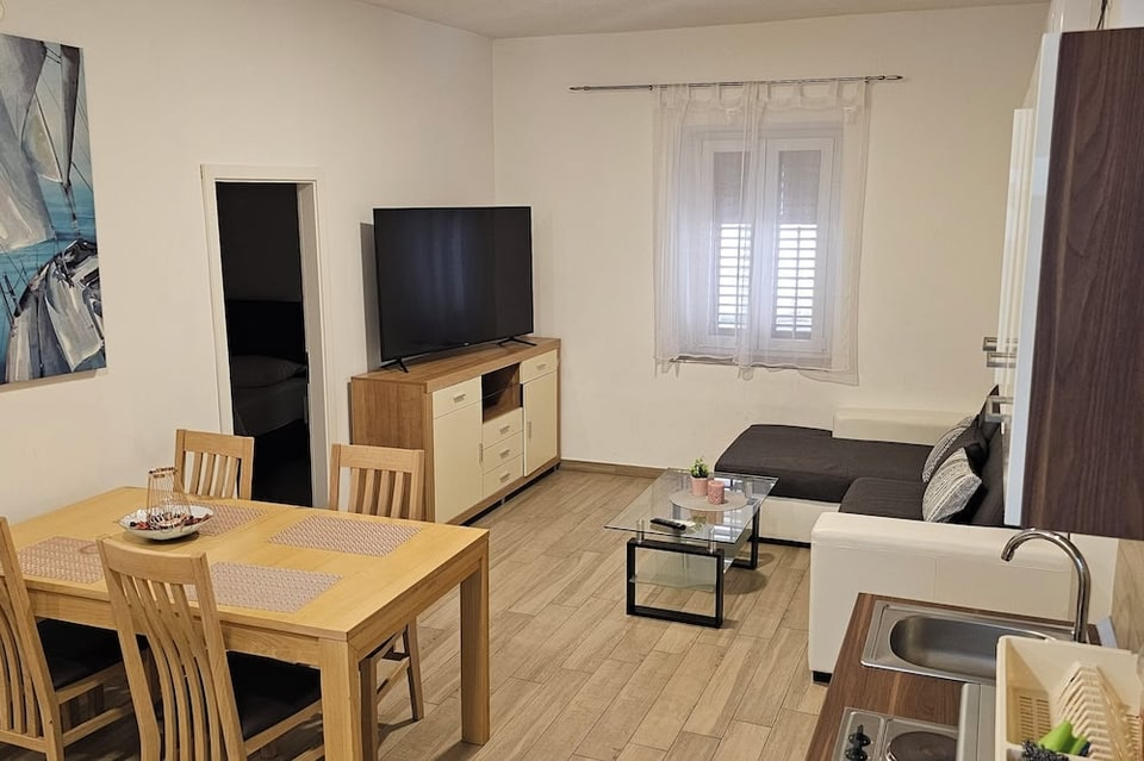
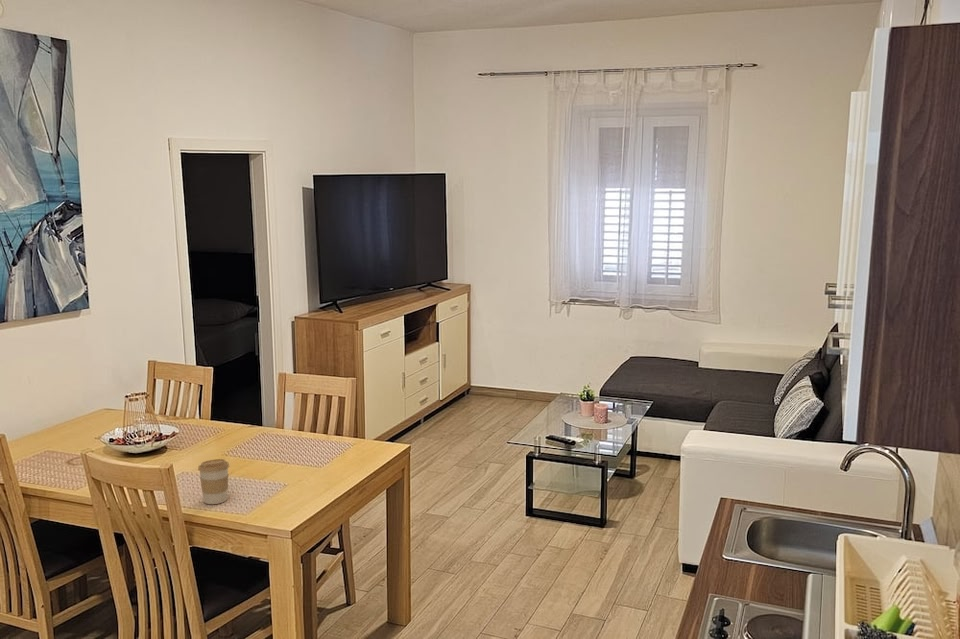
+ coffee cup [197,458,230,505]
